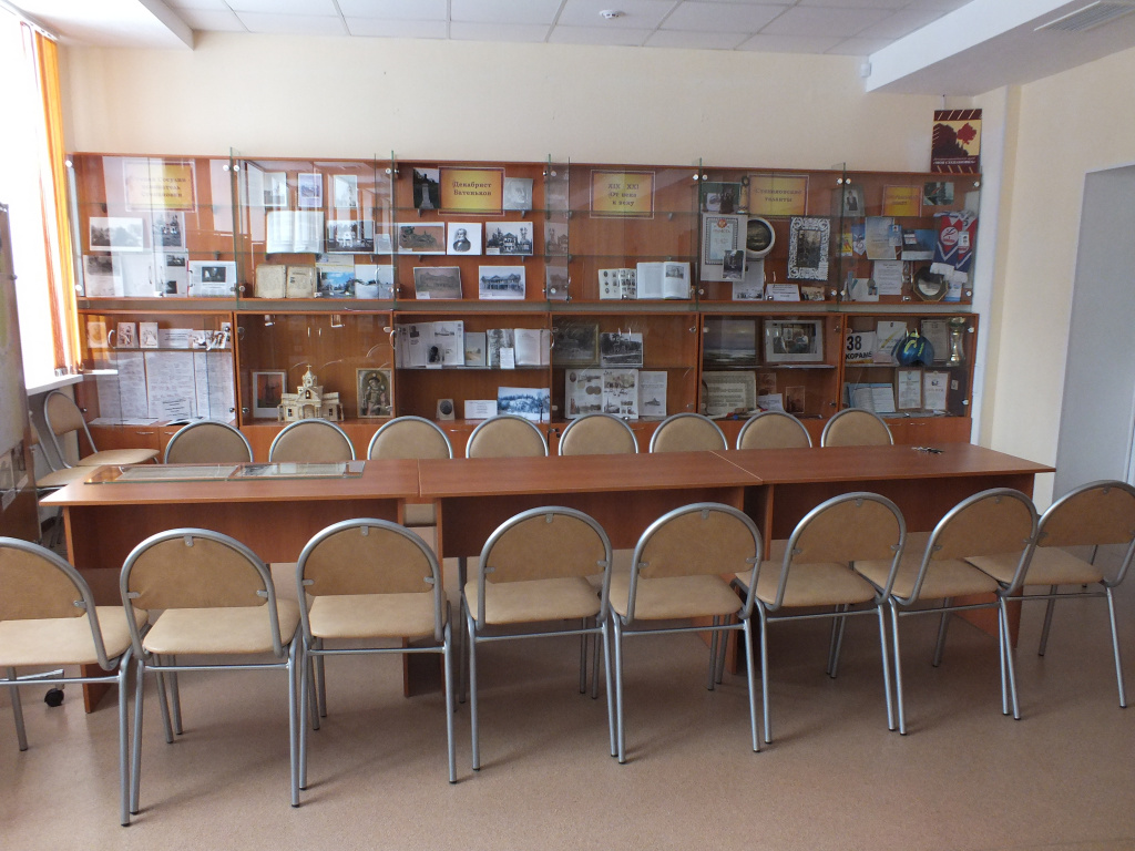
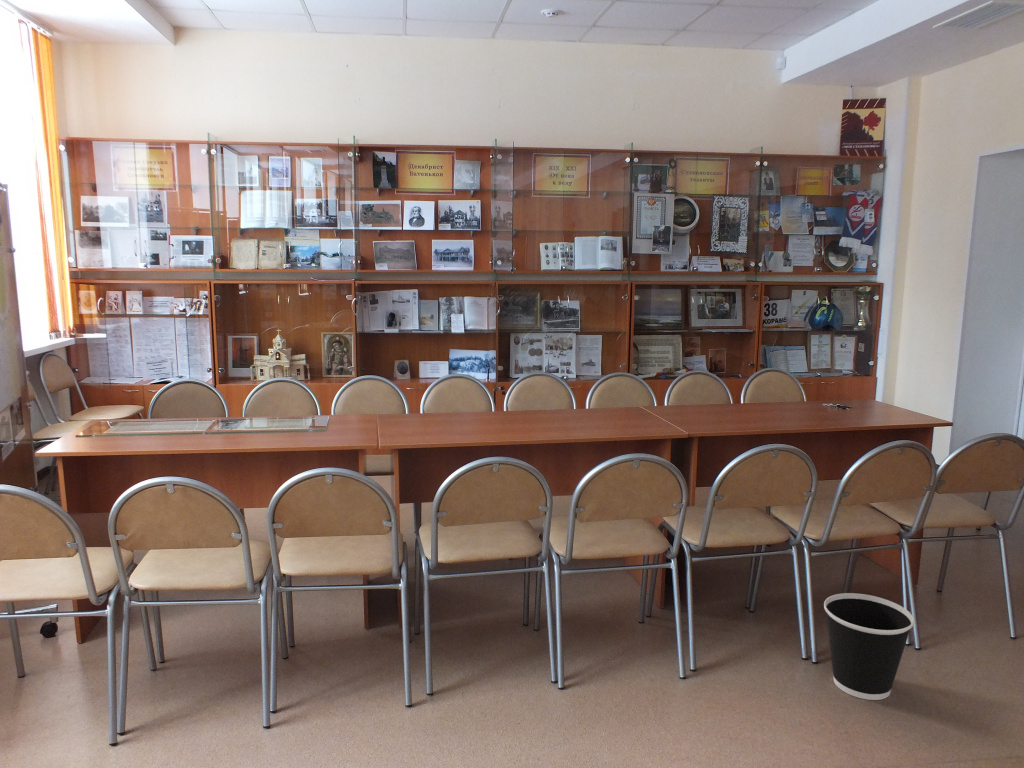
+ wastebasket [823,592,915,701]
